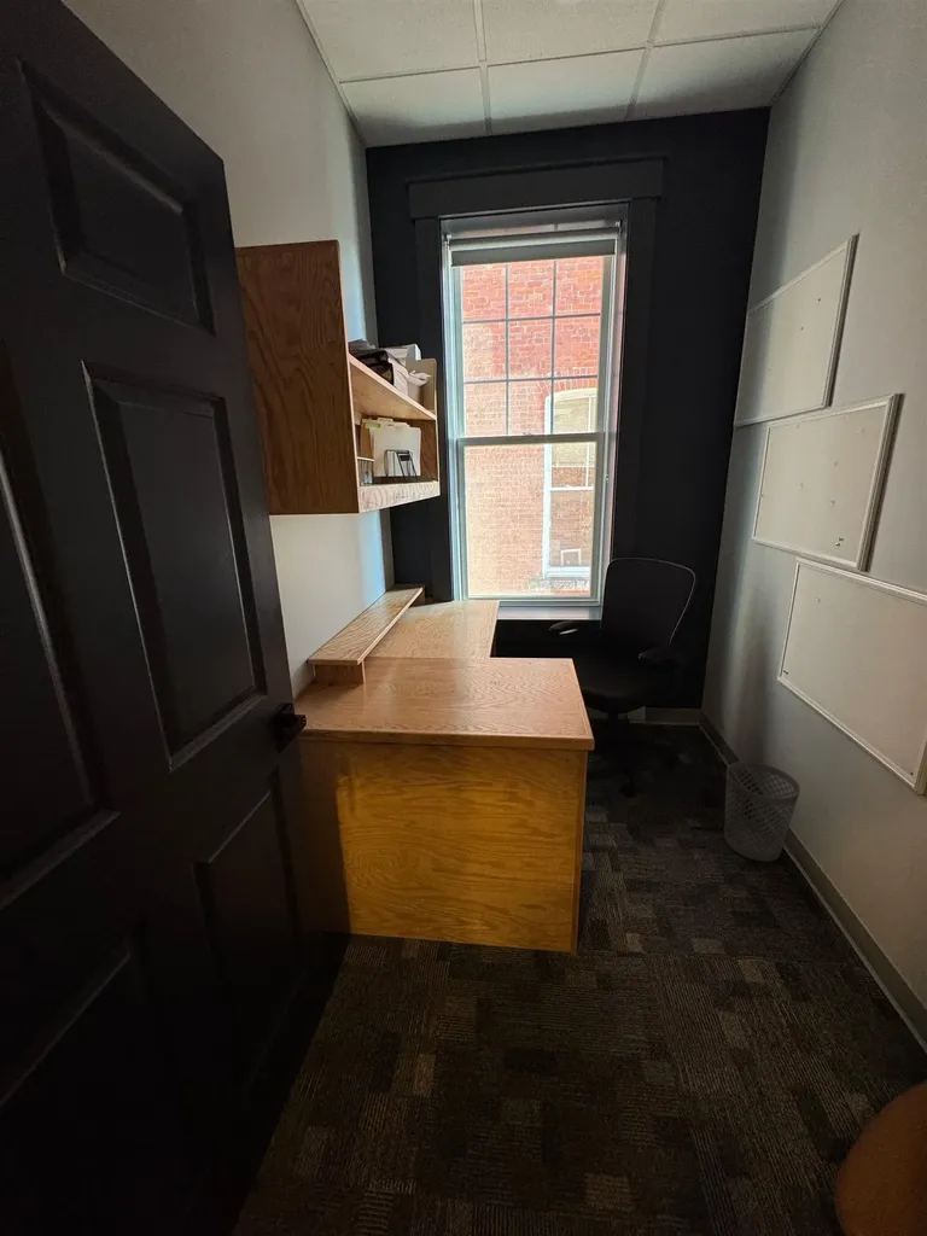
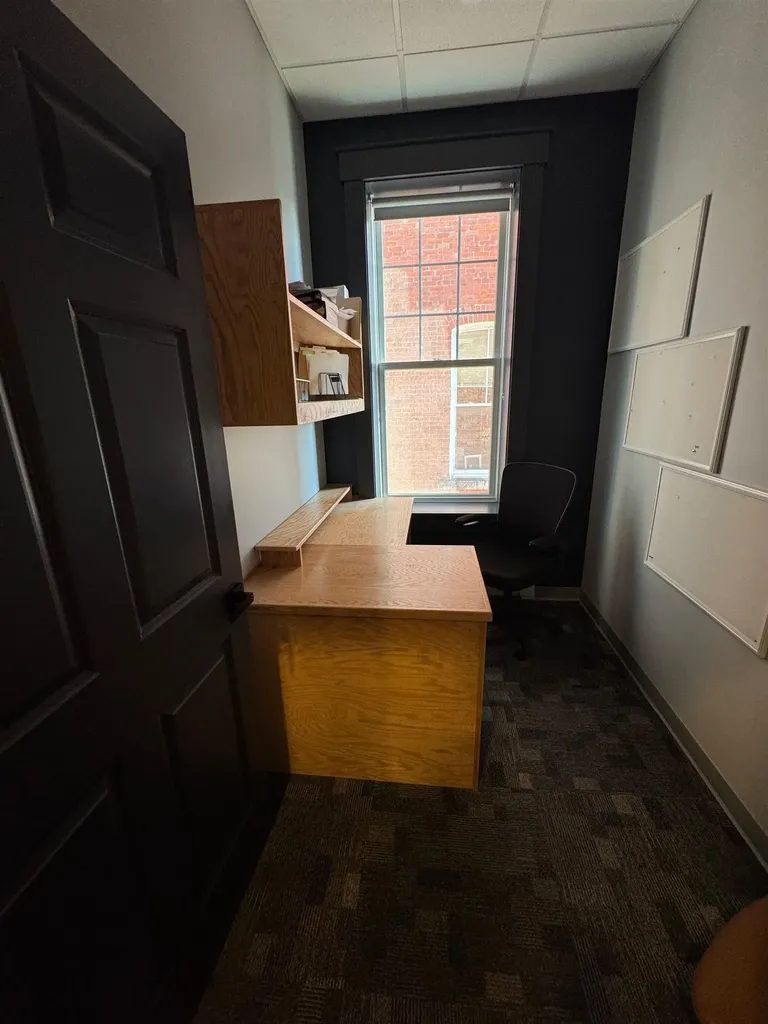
- wastebasket [723,760,801,863]
